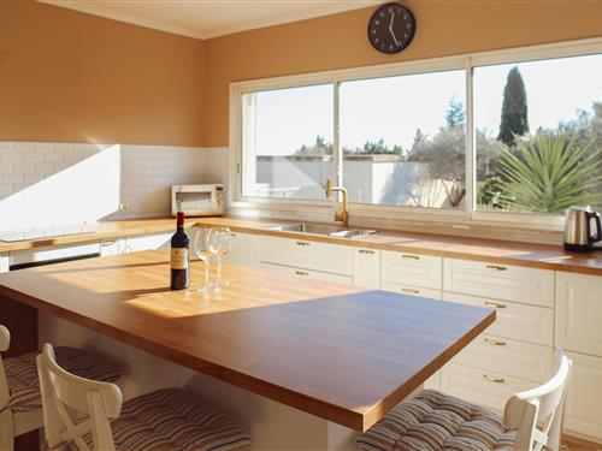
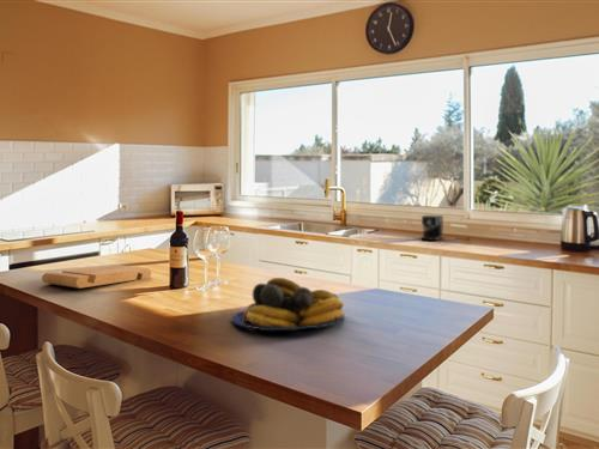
+ cutting board [41,263,152,290]
+ coffee maker [420,214,471,242]
+ fruit bowl [230,277,346,332]
